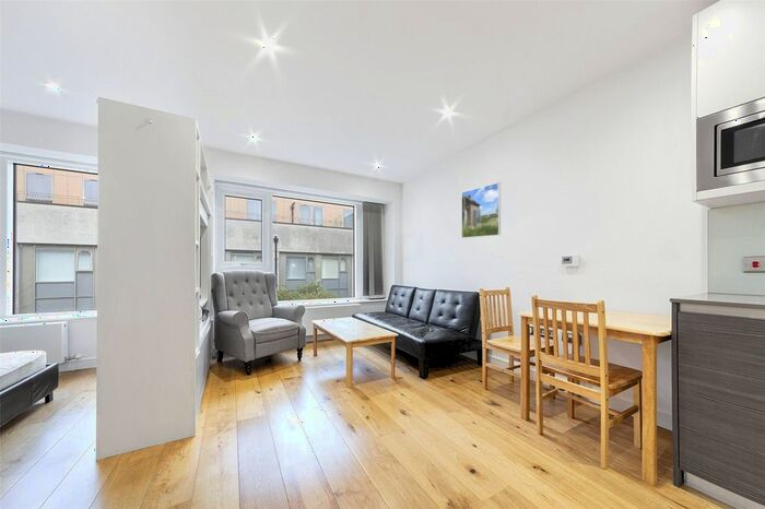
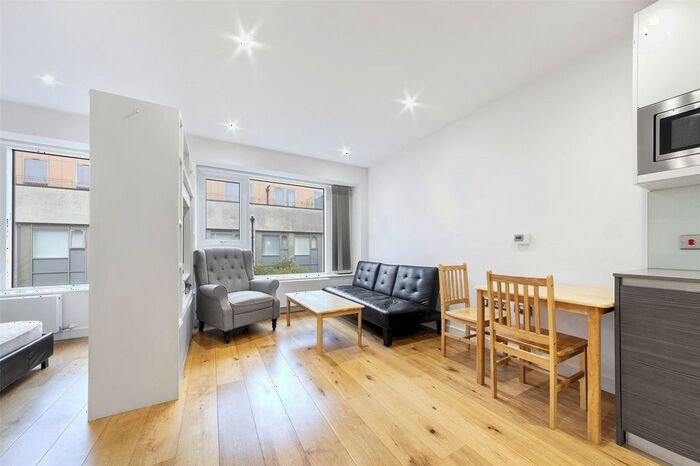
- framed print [460,181,502,239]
